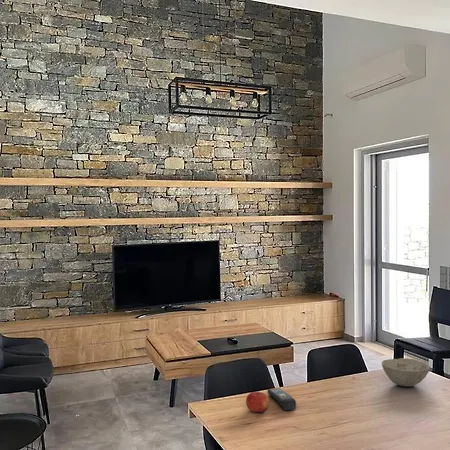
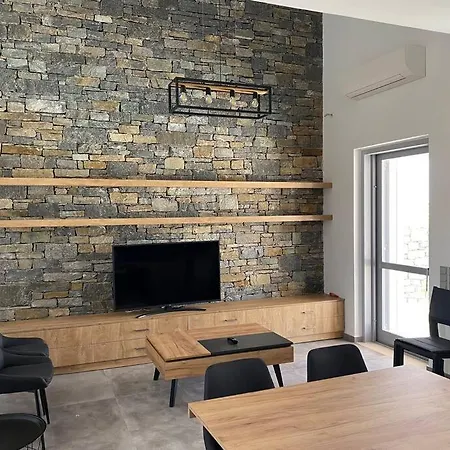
- fruit [245,391,270,413]
- remote control [267,387,297,411]
- bowl [381,357,431,388]
